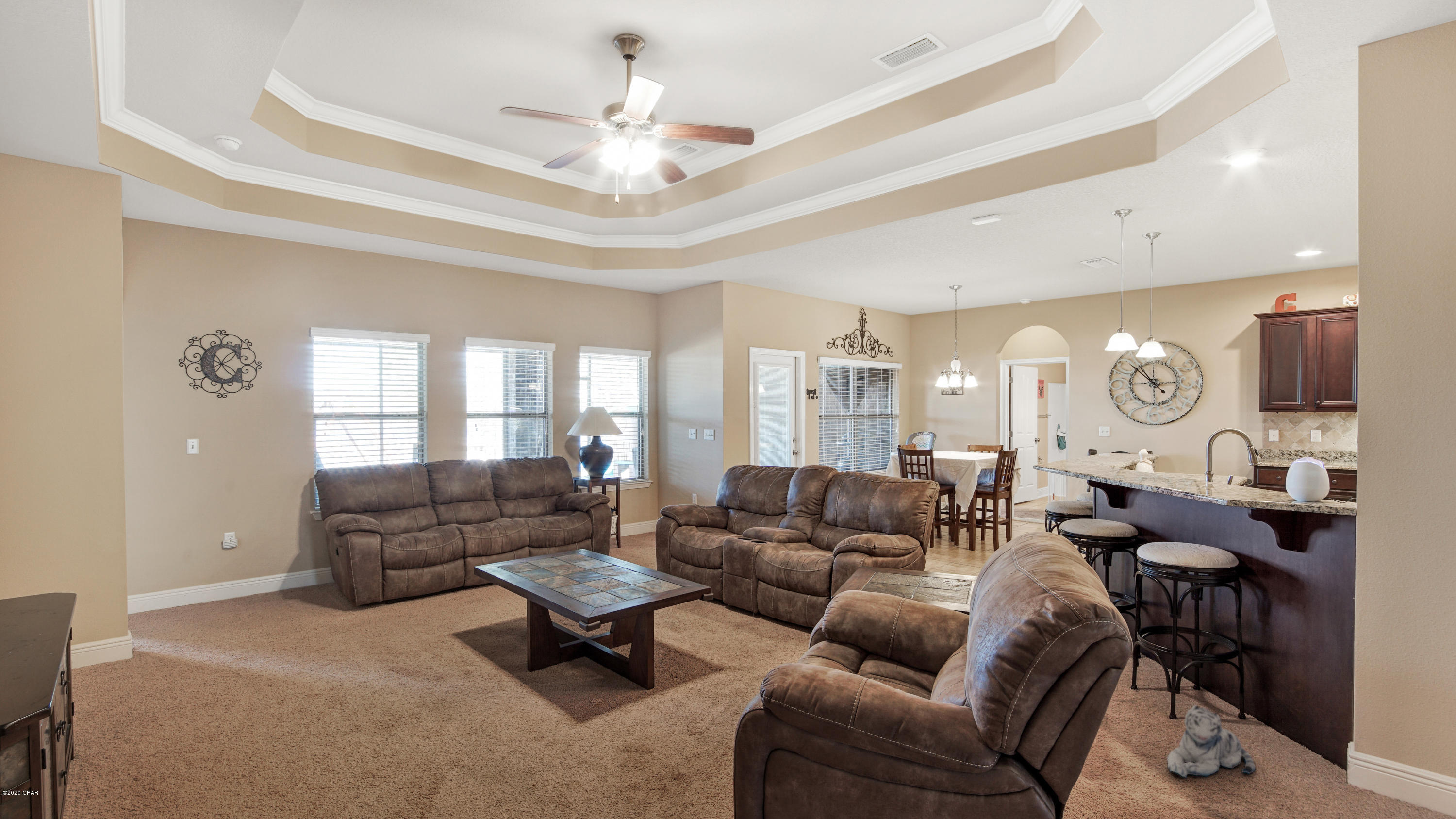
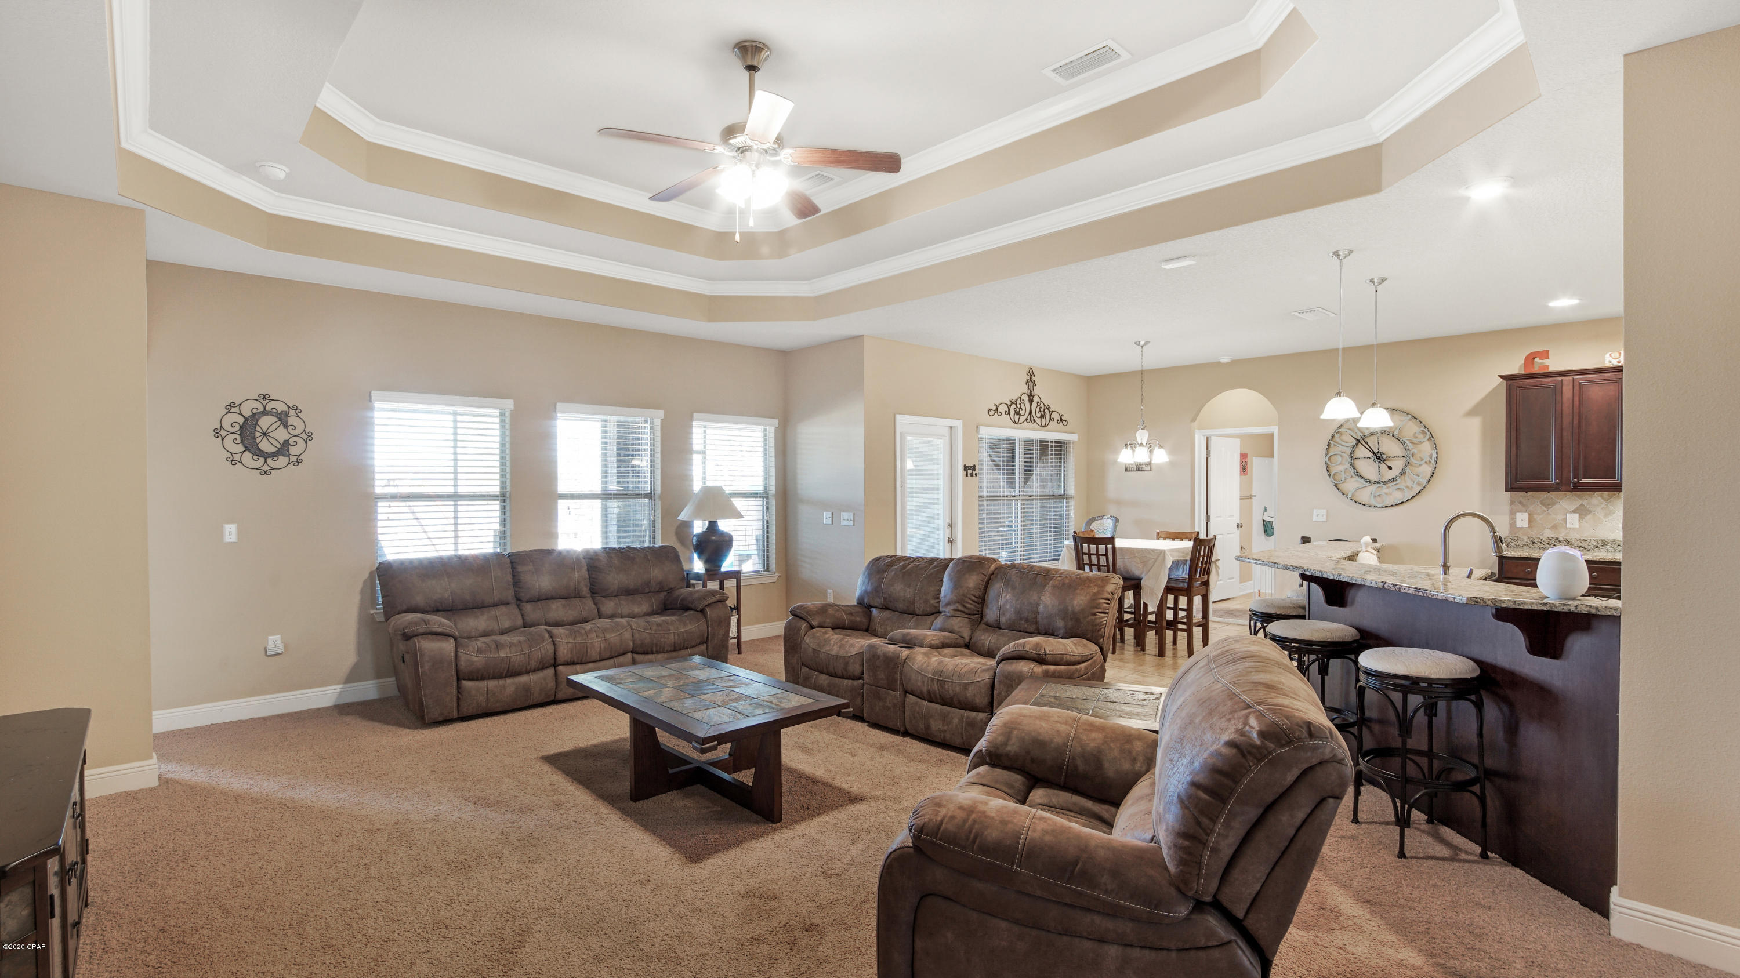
- plush toy [1167,705,1256,778]
